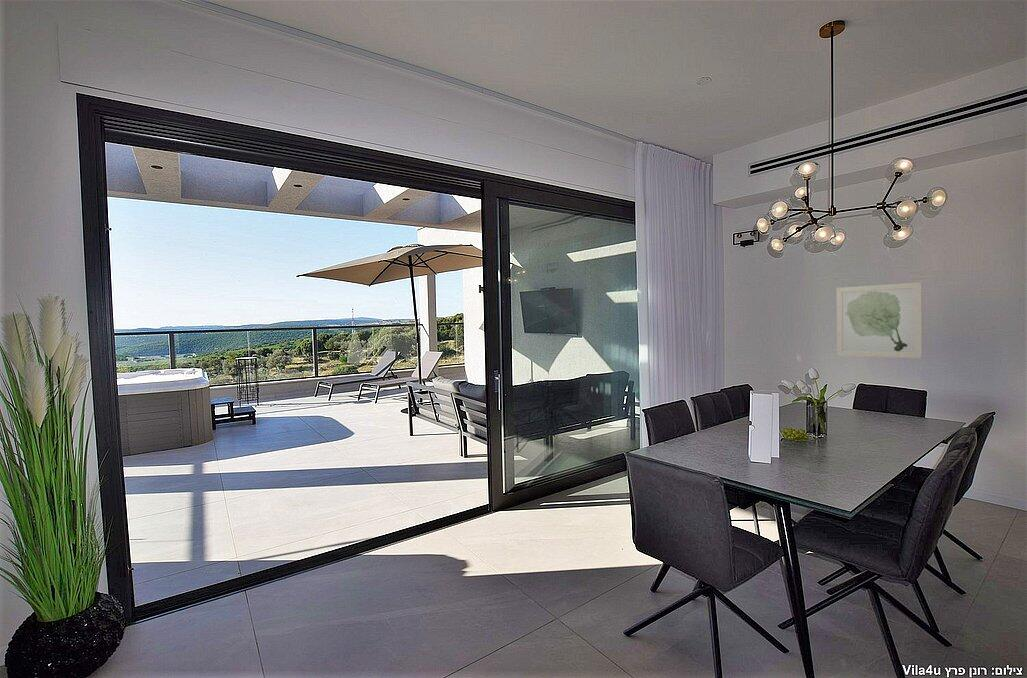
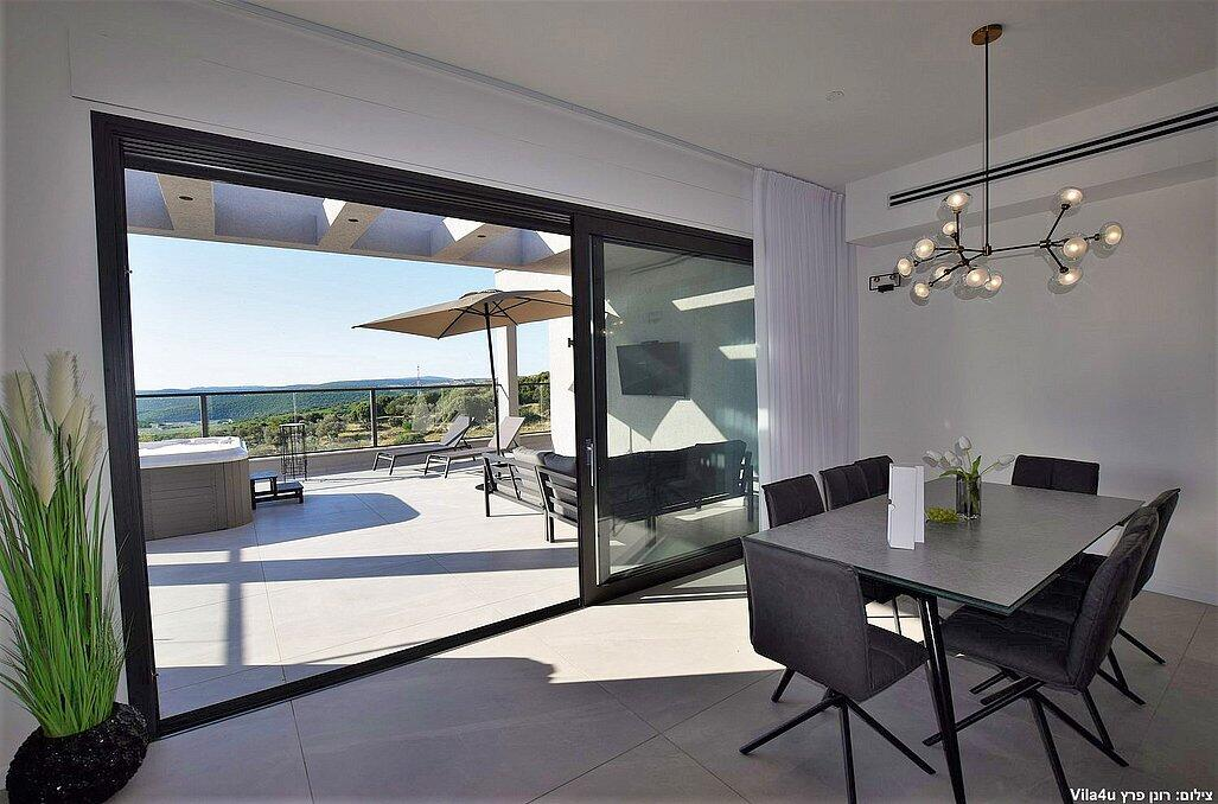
- wall art [836,281,923,359]
